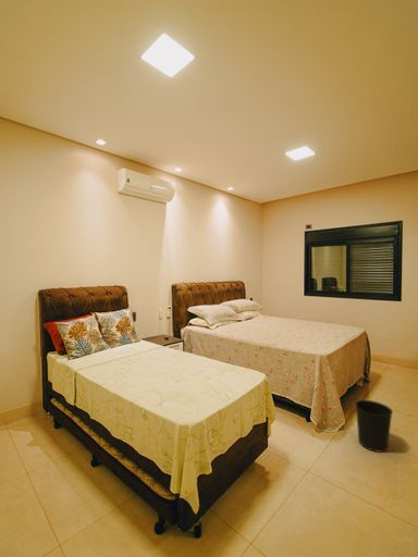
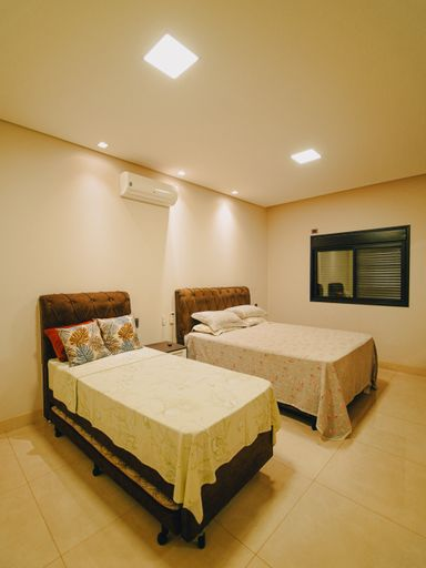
- wastebasket [354,399,394,454]
